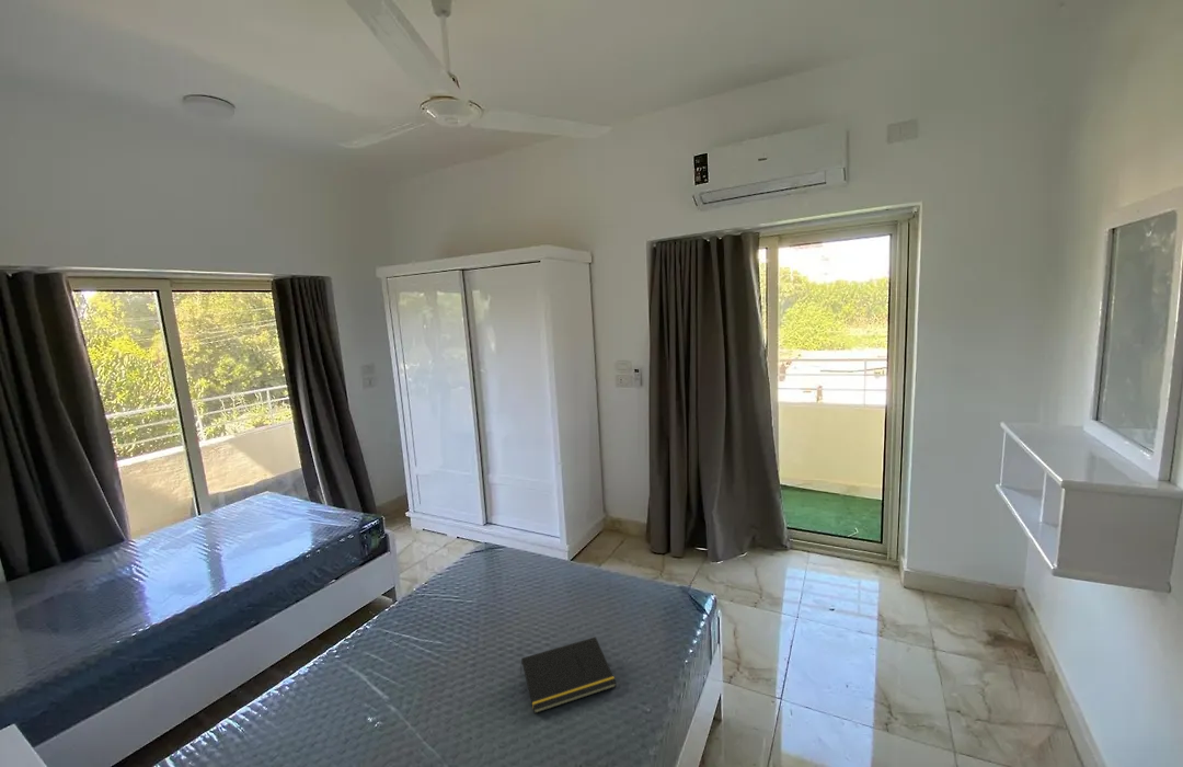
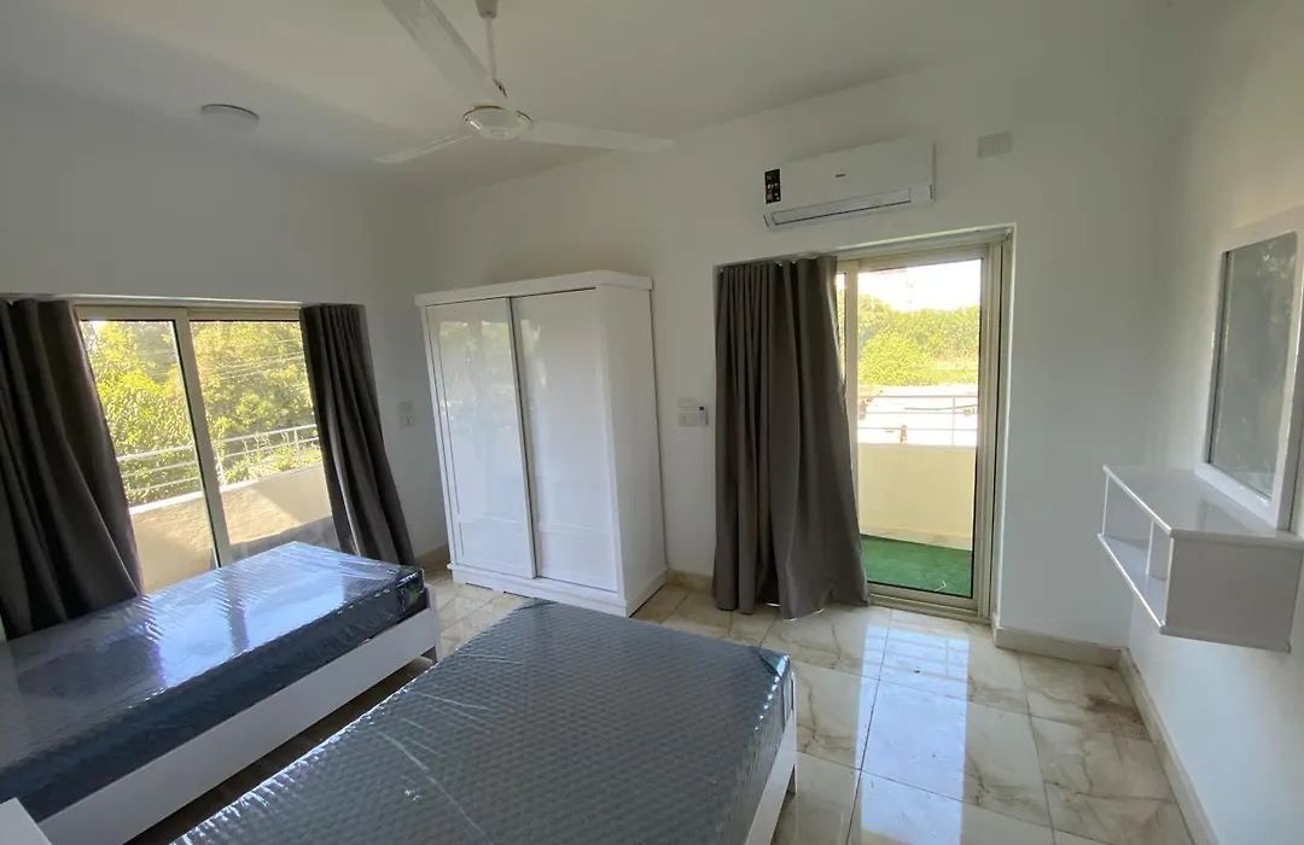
- notepad [519,636,617,714]
